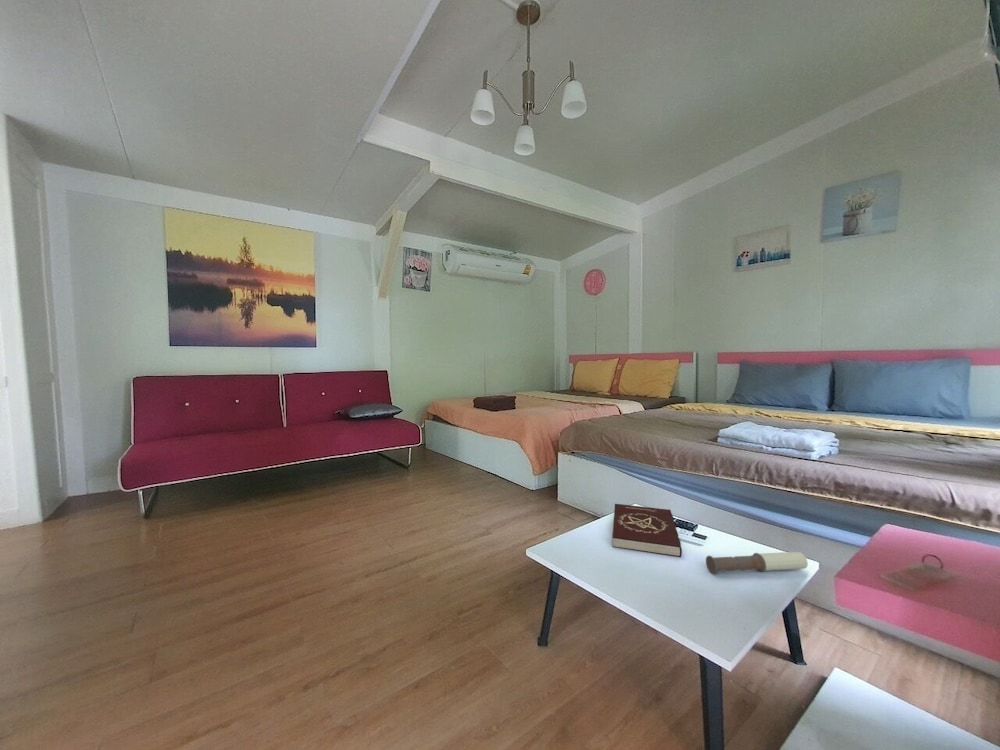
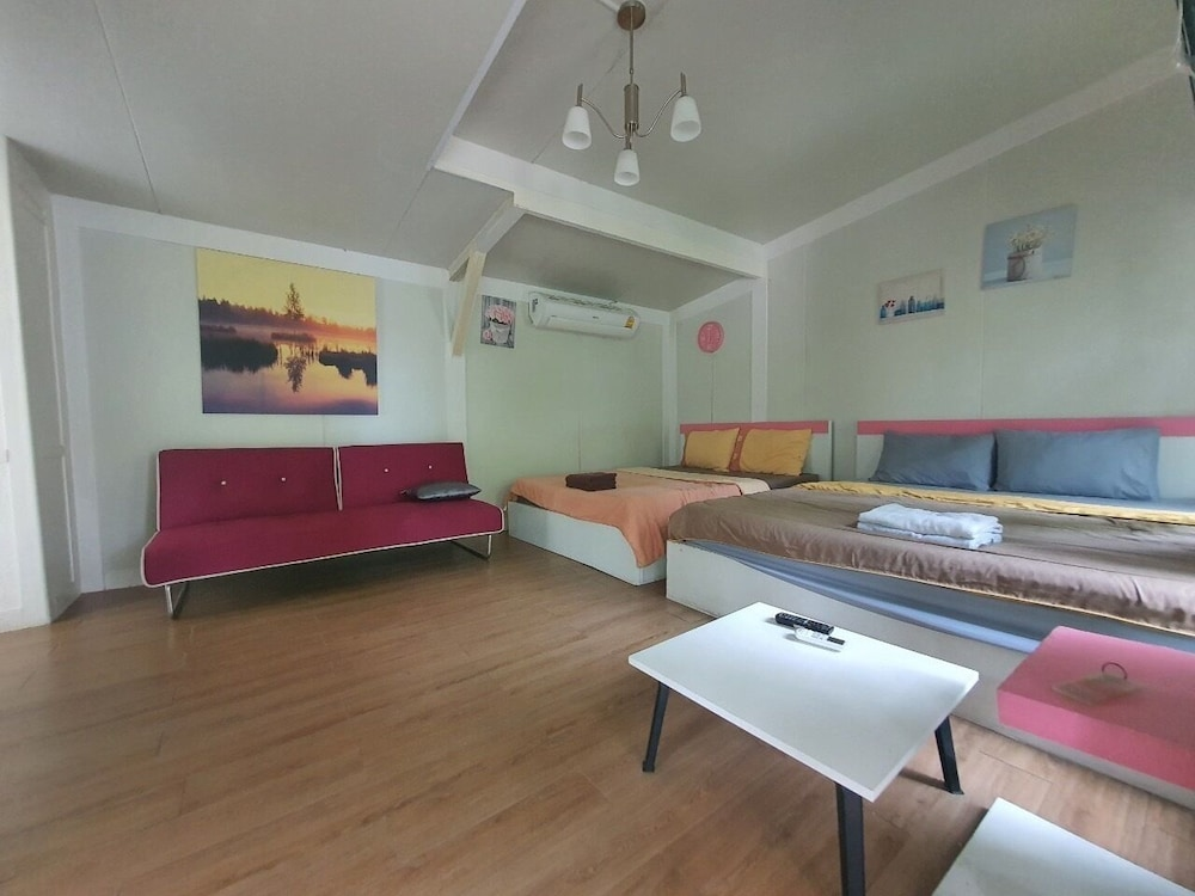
- candle [705,551,809,575]
- book [611,503,683,558]
